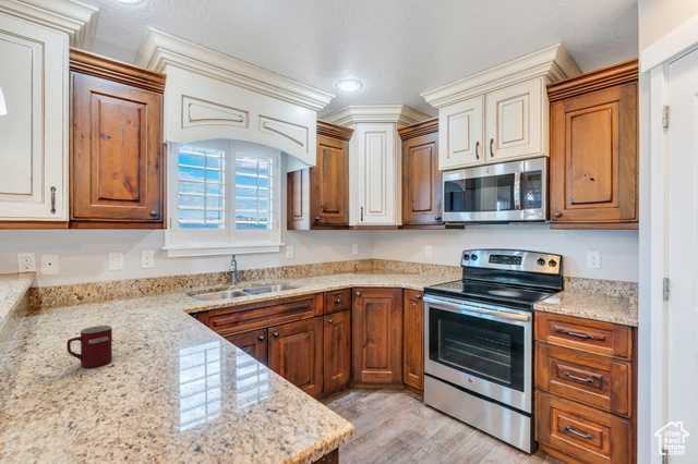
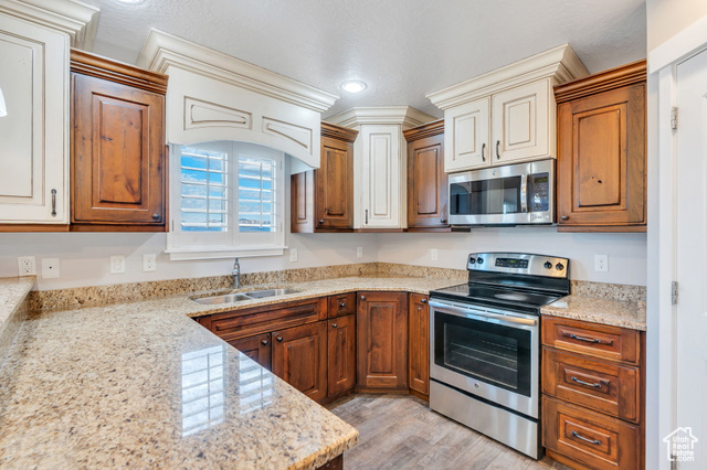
- mug [65,325,113,369]
